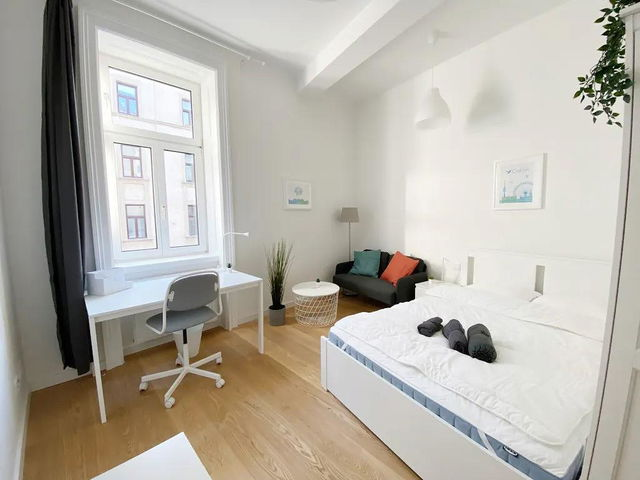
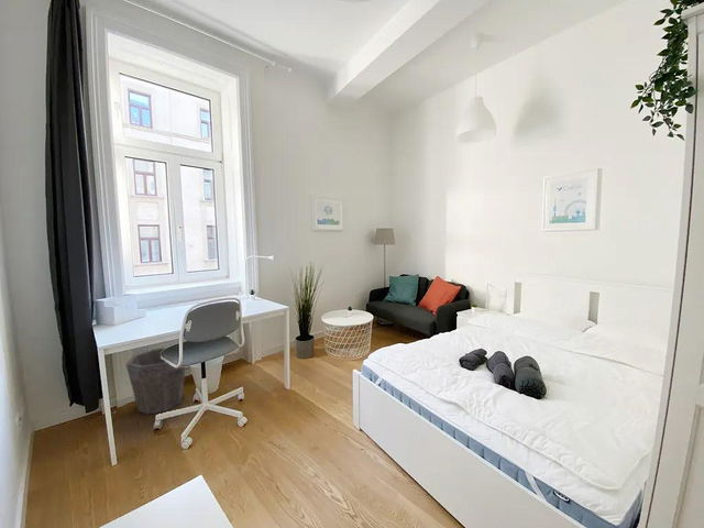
+ waste bin [124,346,186,416]
